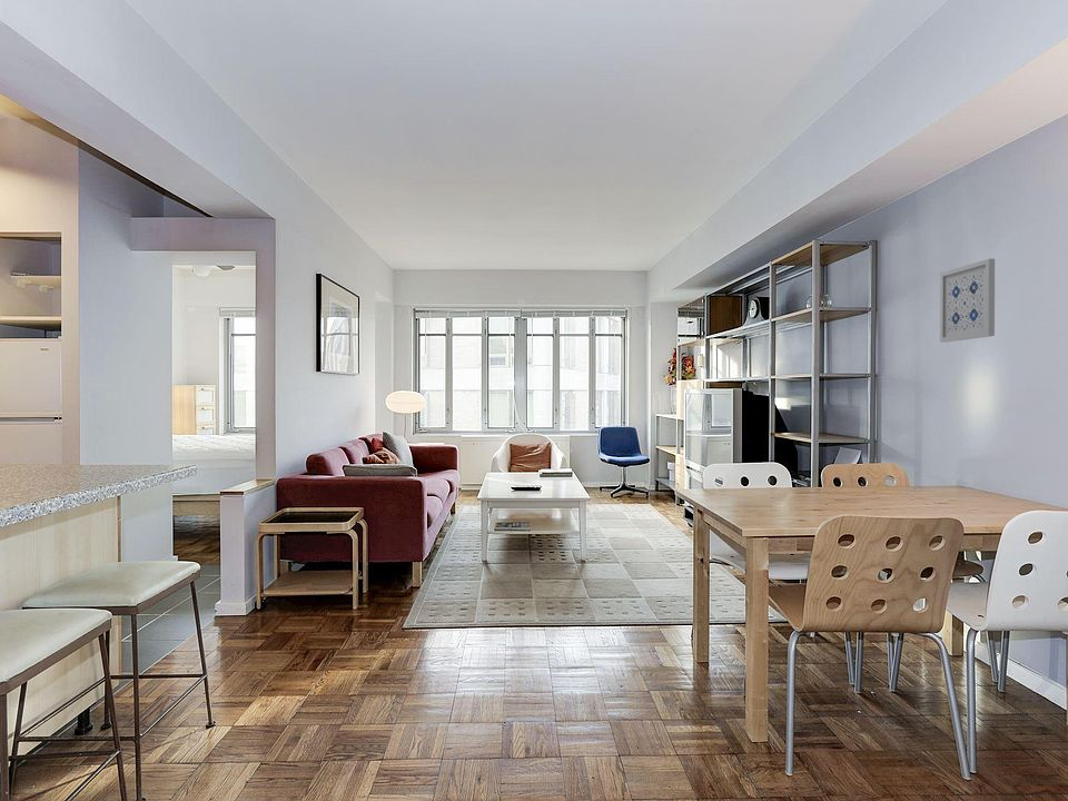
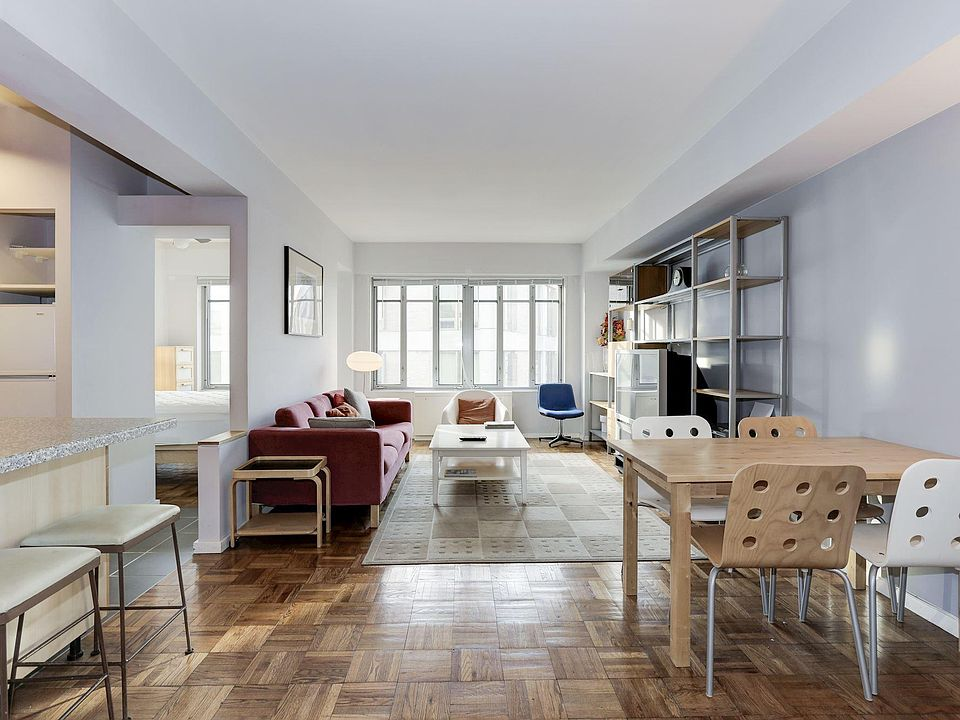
- wall art [939,258,996,344]
